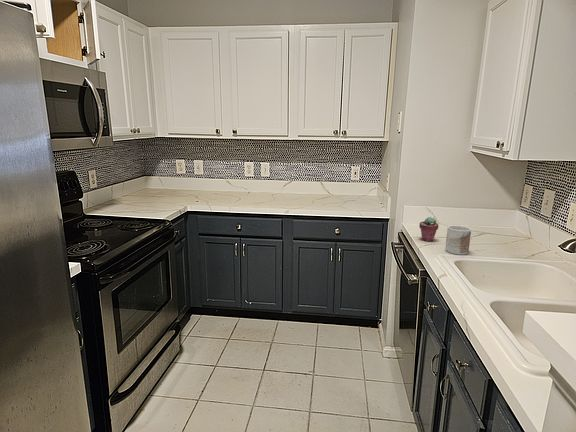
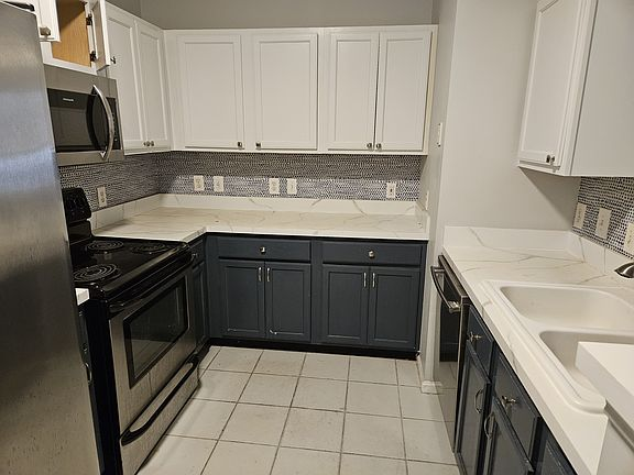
- mug [444,225,472,256]
- potted succulent [418,216,439,242]
